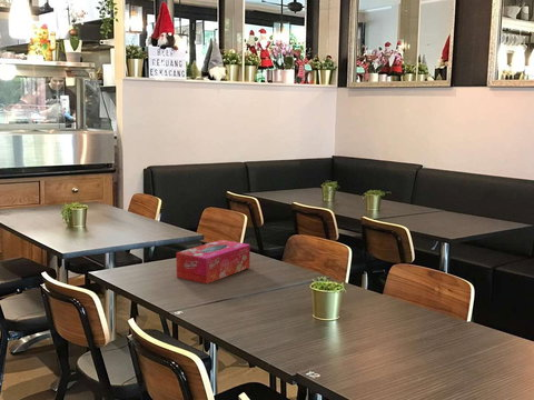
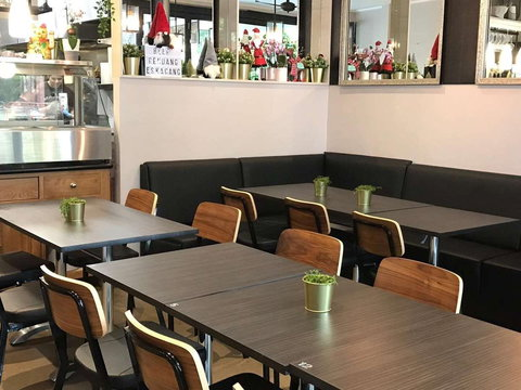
- tissue box [175,239,251,284]
